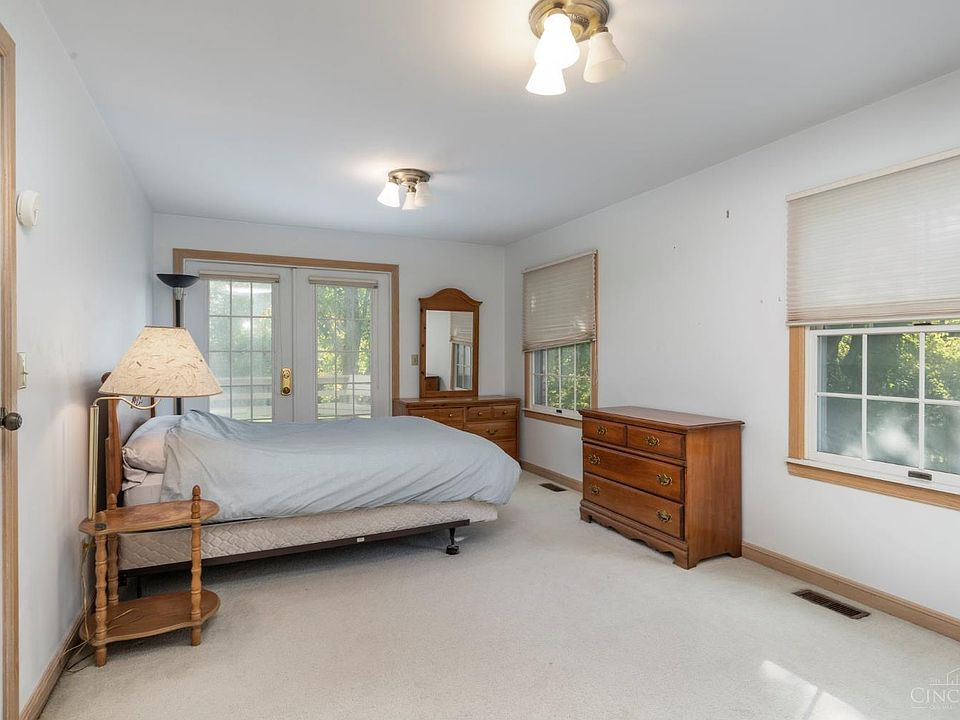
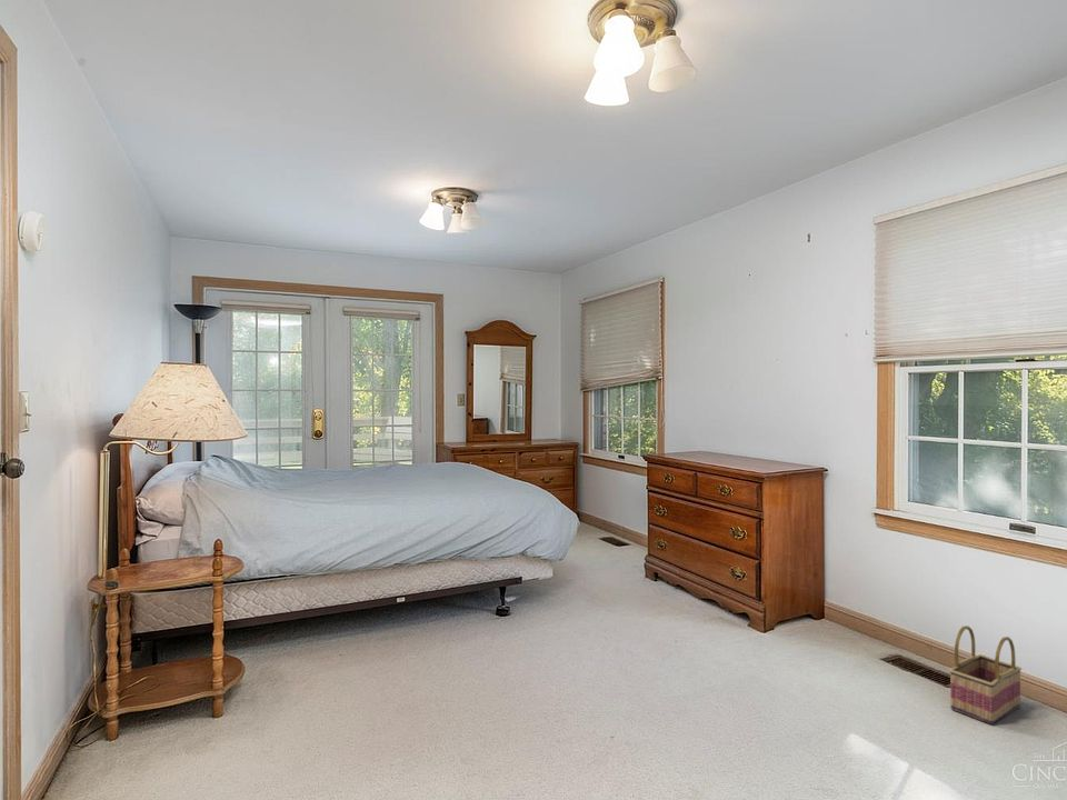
+ basket [948,624,1023,726]
